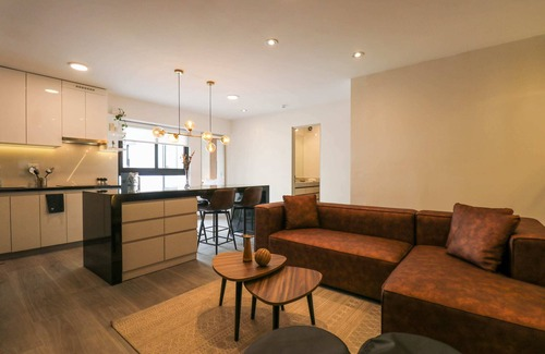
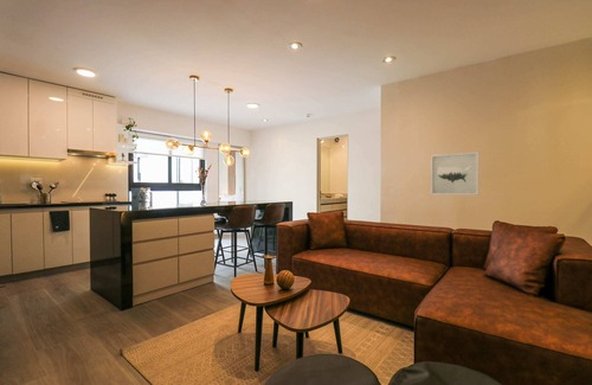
+ wall art [430,150,480,197]
